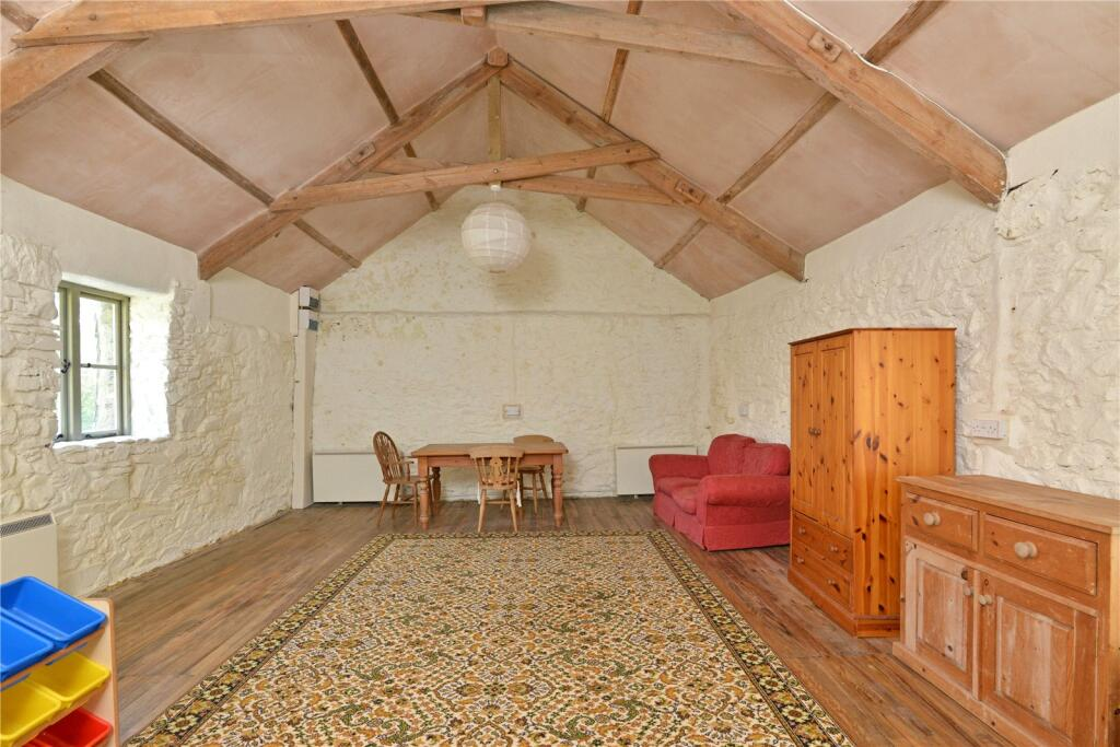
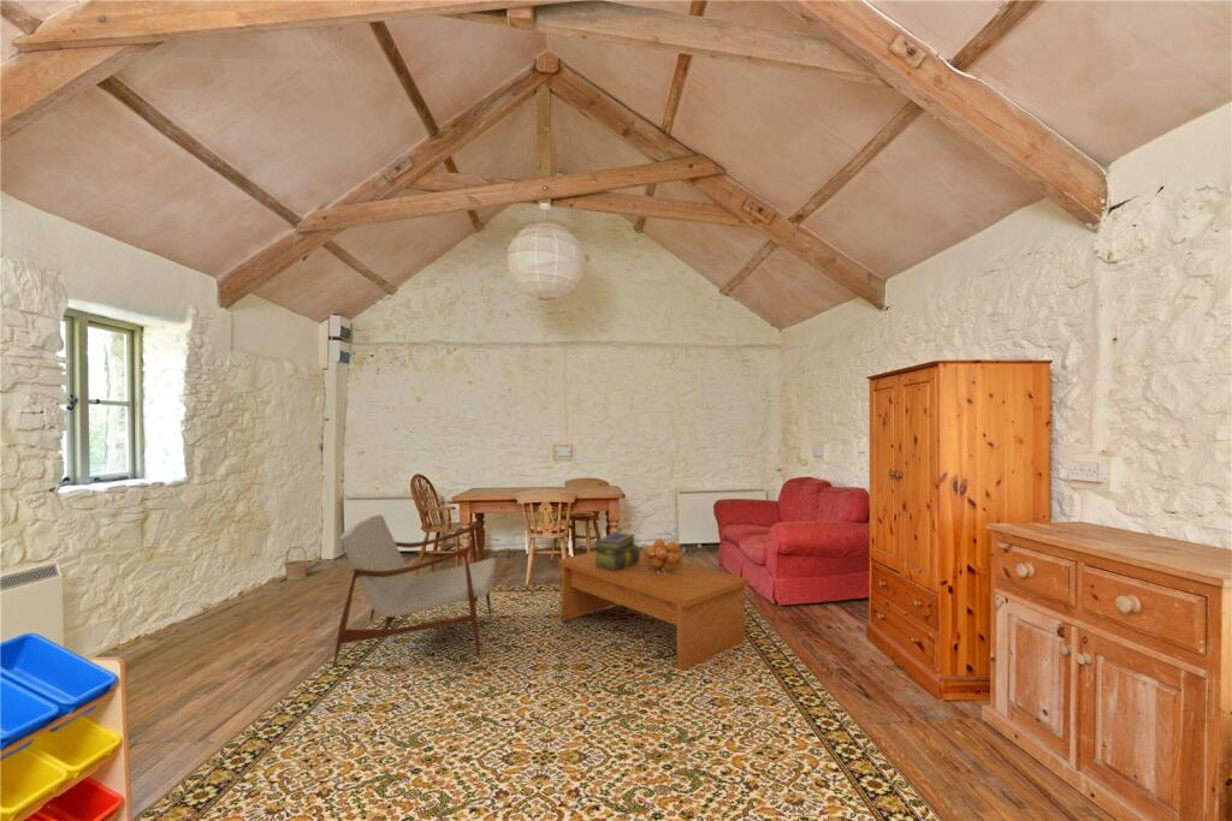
+ stack of books [592,531,640,571]
+ coffee table [557,549,751,672]
+ armchair [332,513,497,667]
+ fruit basket [642,537,687,573]
+ basket [283,545,309,581]
